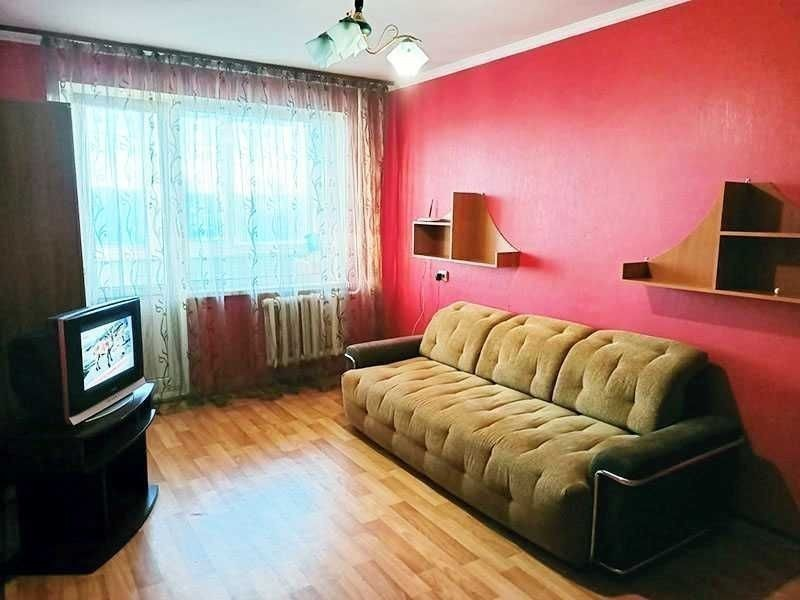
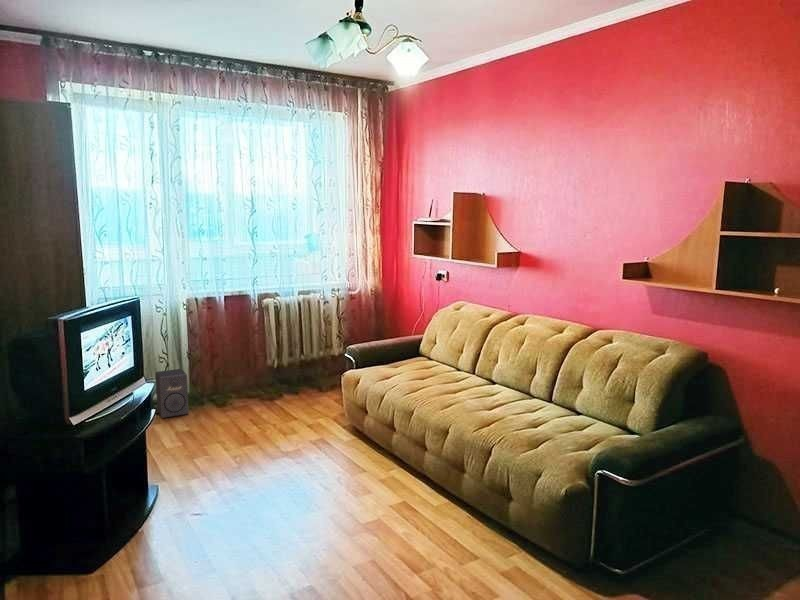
+ speaker [154,368,190,419]
